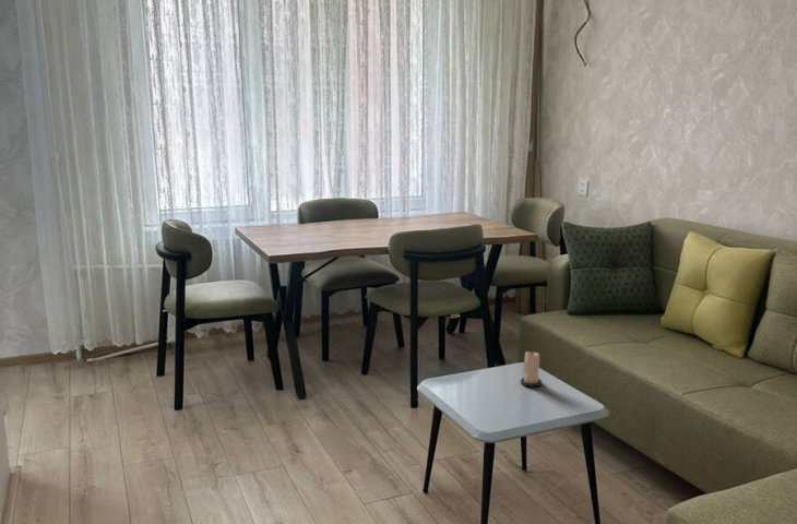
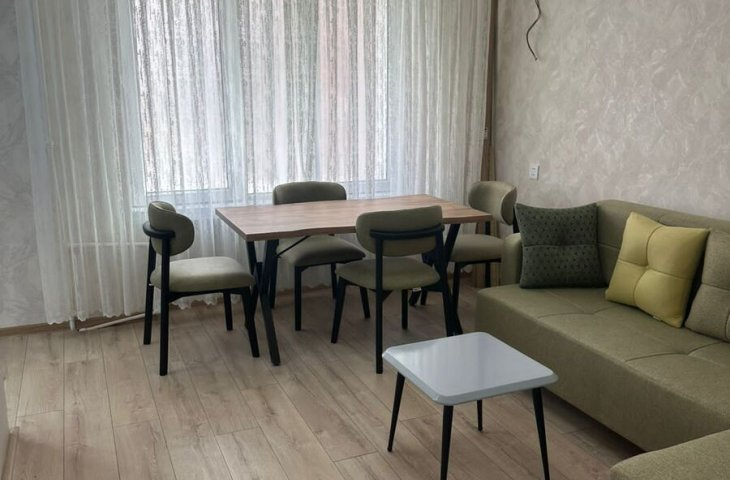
- candle [520,349,543,389]
